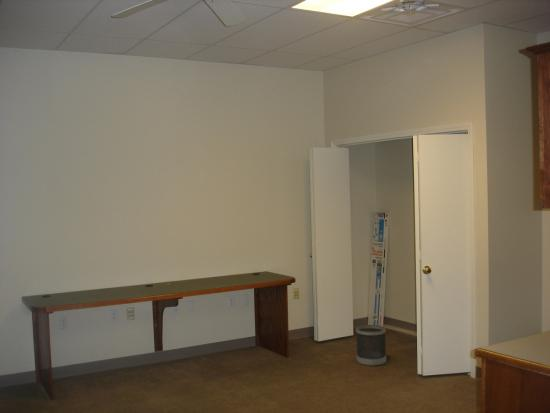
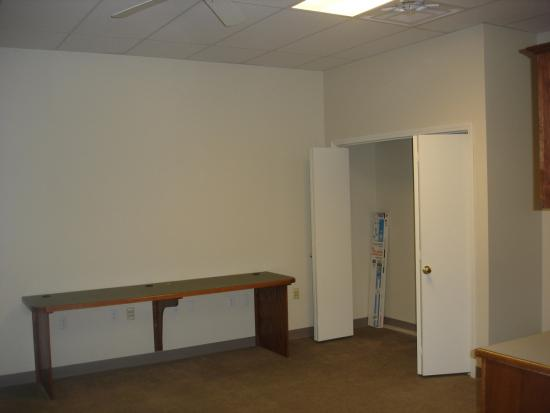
- wastebasket [355,324,387,367]
